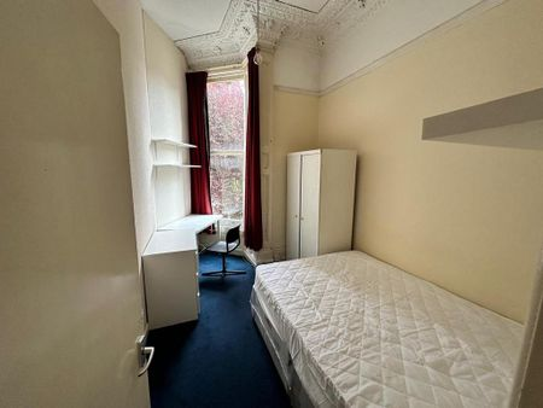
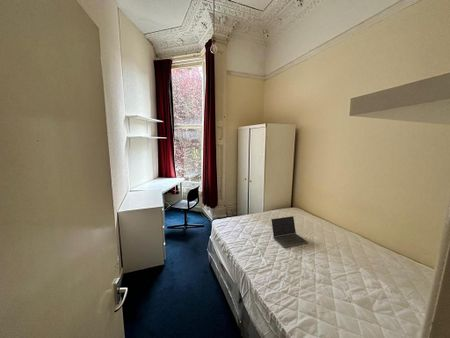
+ laptop computer [270,215,309,249]
